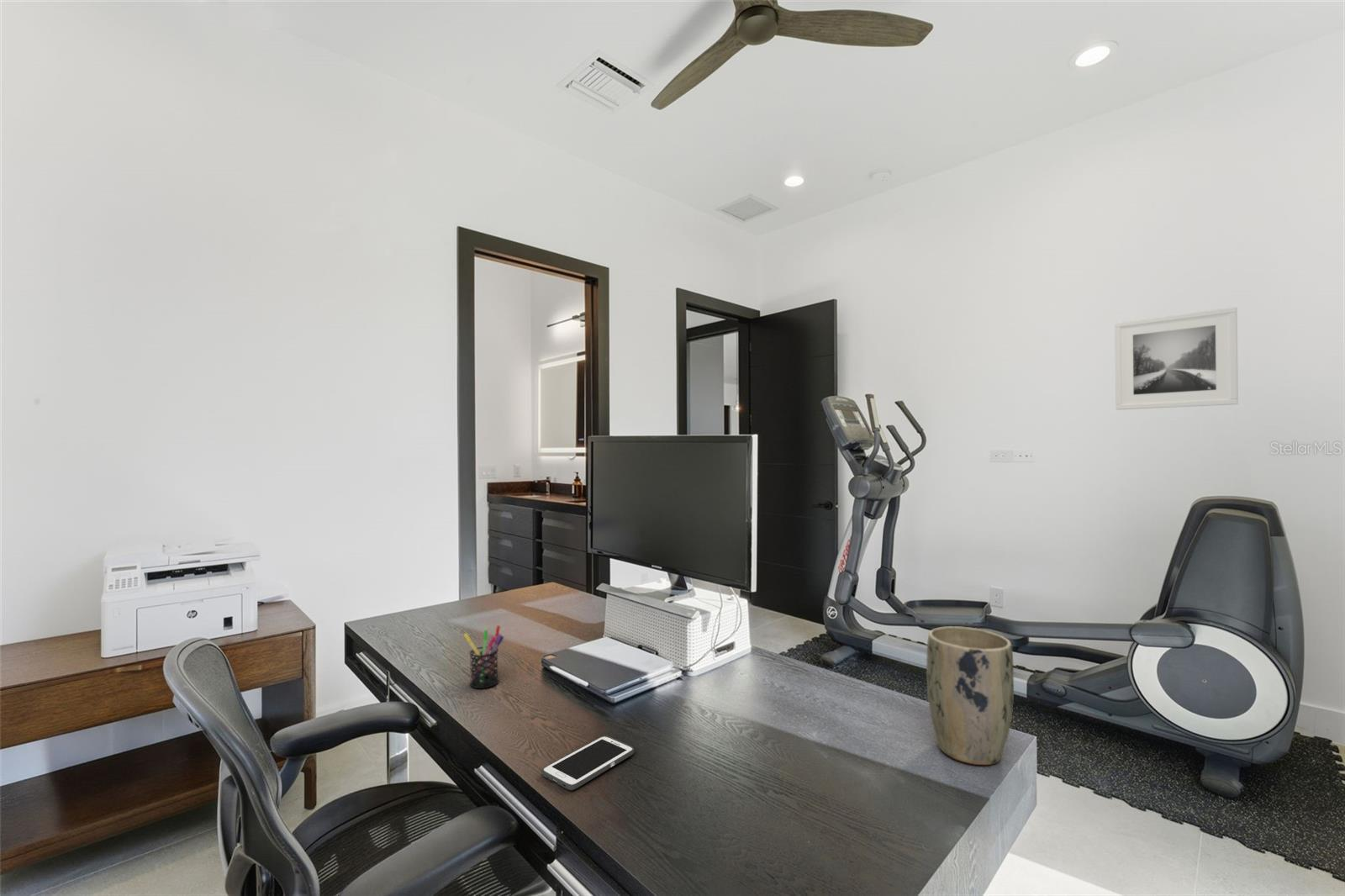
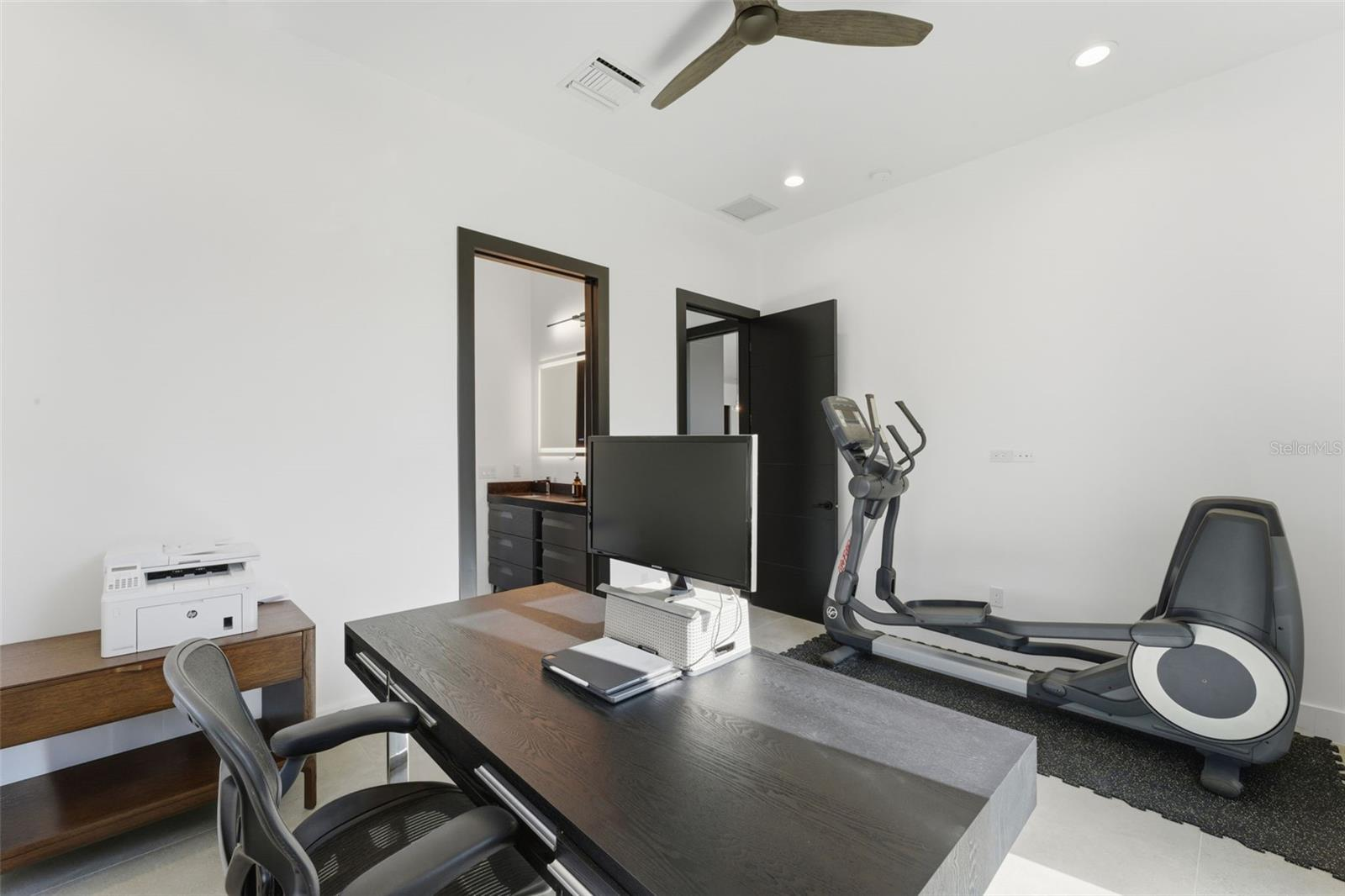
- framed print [1114,306,1239,411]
- cell phone [541,735,636,791]
- plant pot [926,625,1015,766]
- pen holder [463,625,504,689]
